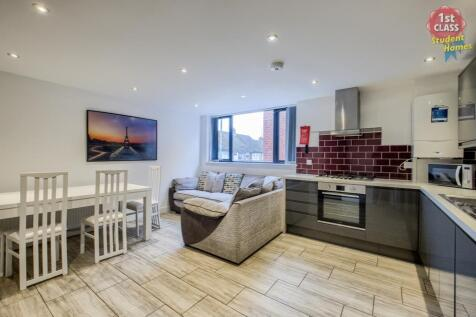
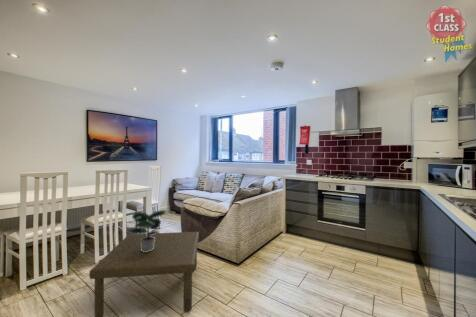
+ potted plant [128,209,167,252]
+ coffee table [88,231,200,317]
